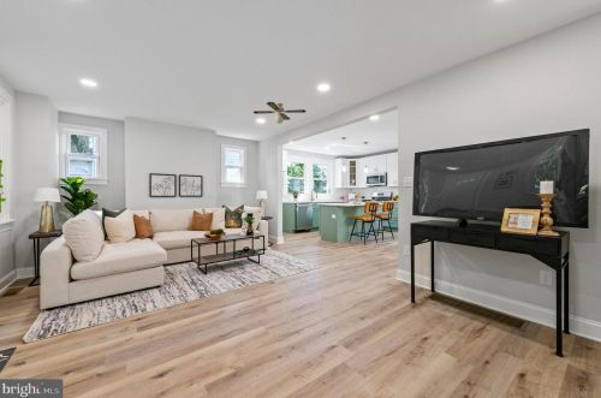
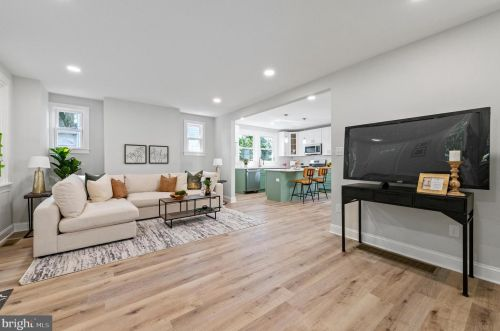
- ceiling fan [252,101,308,125]
